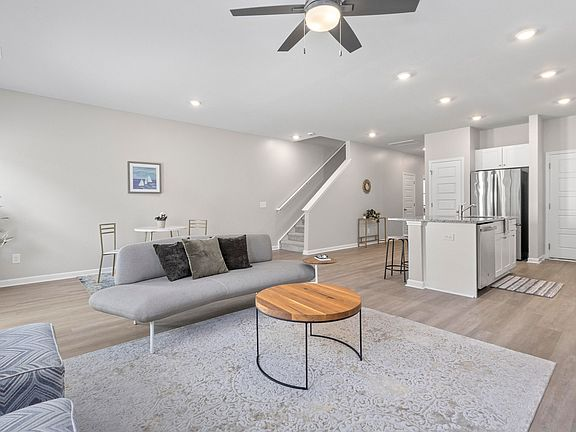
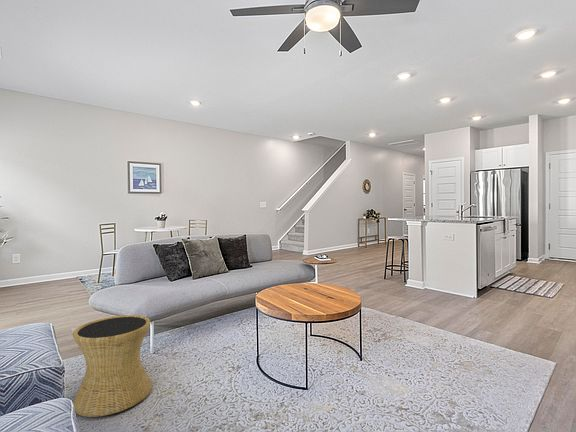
+ side table [72,314,153,418]
